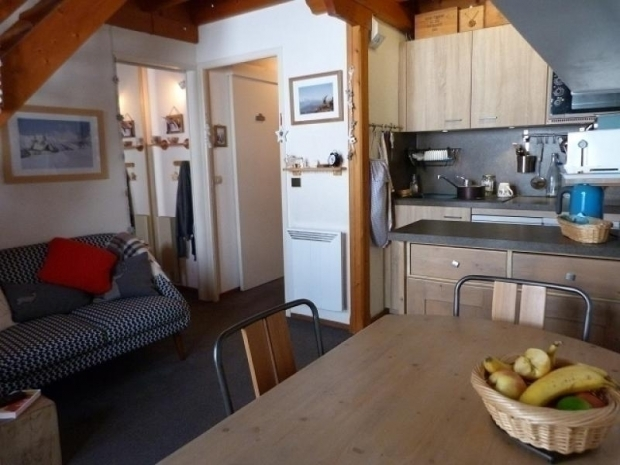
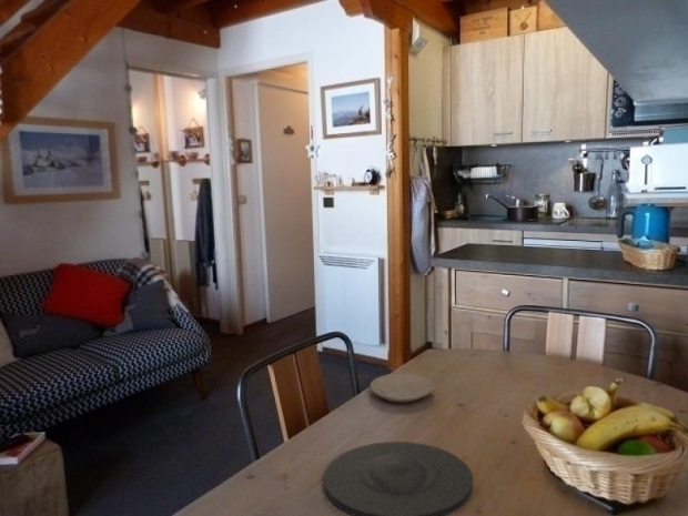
+ plate [323,441,474,516]
+ plate [368,373,436,403]
